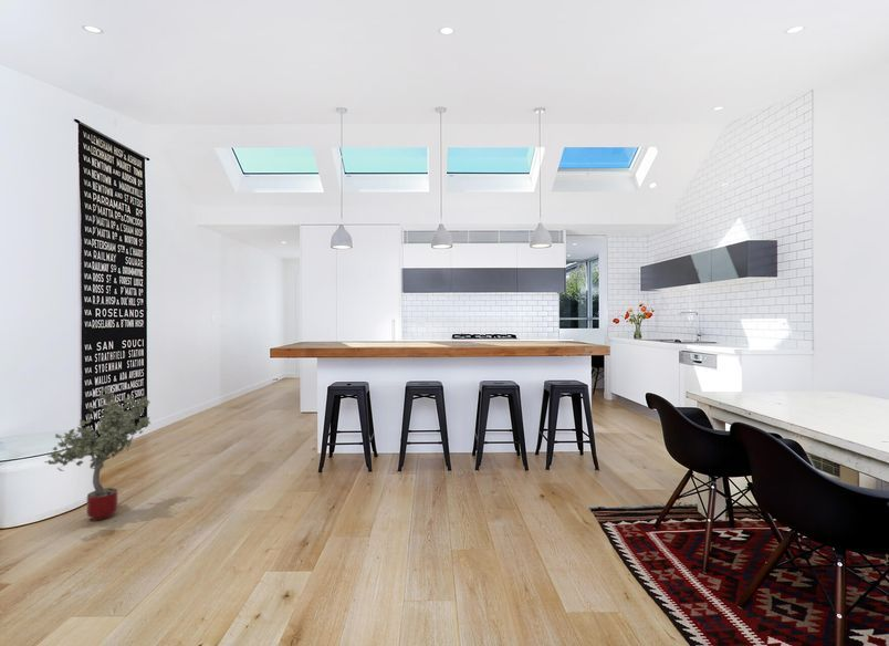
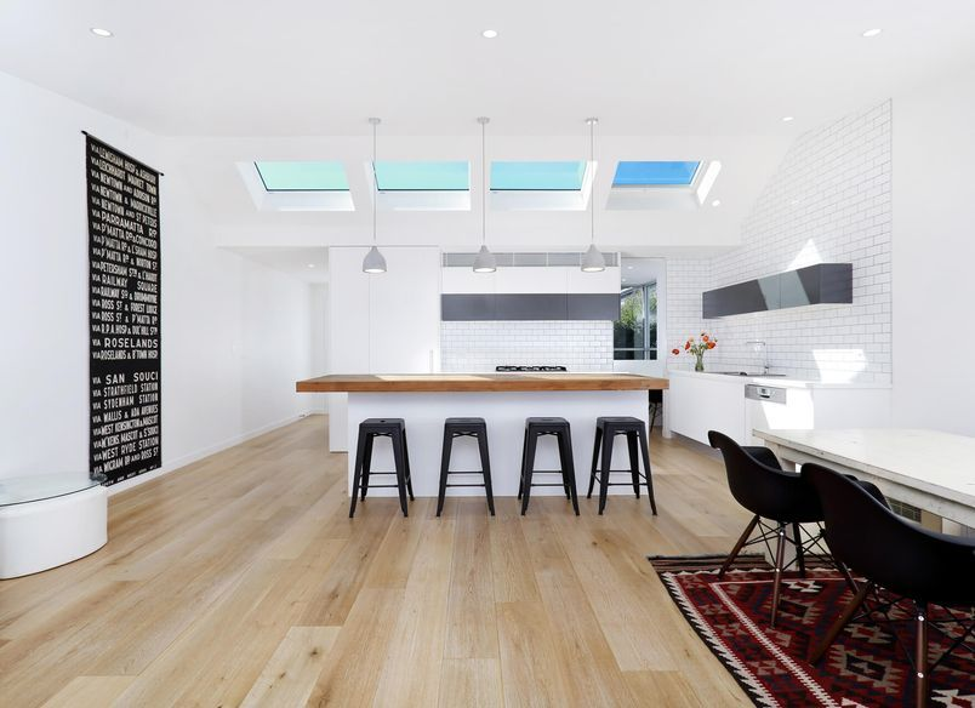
- potted tree [43,385,151,521]
